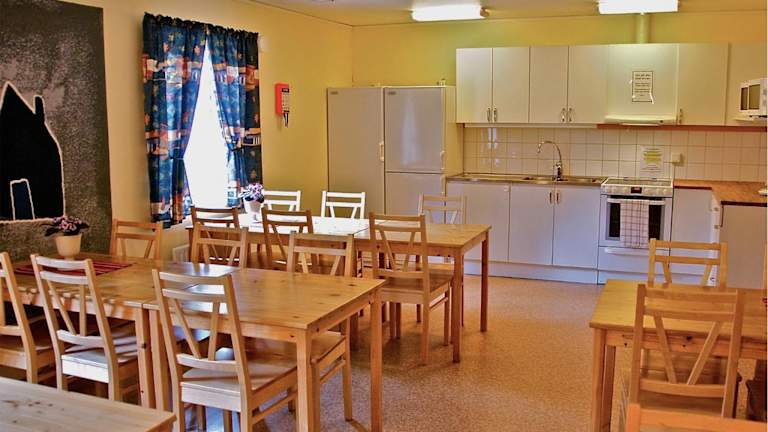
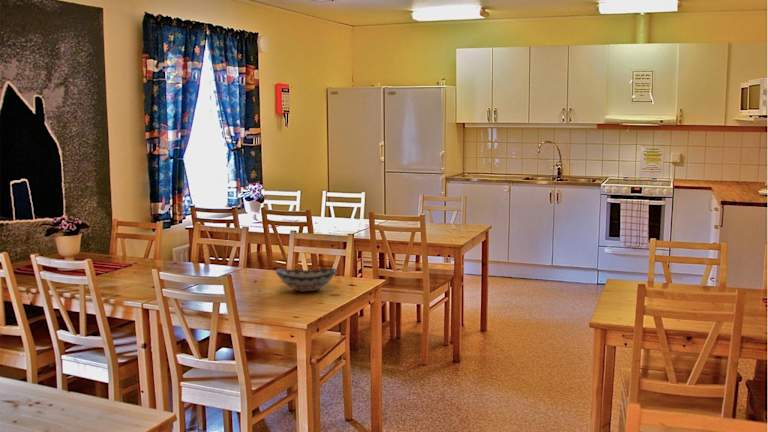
+ decorative bowl [274,267,339,292]
